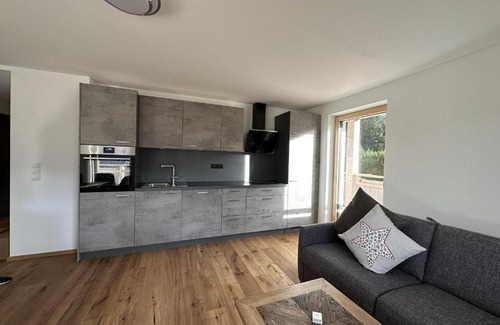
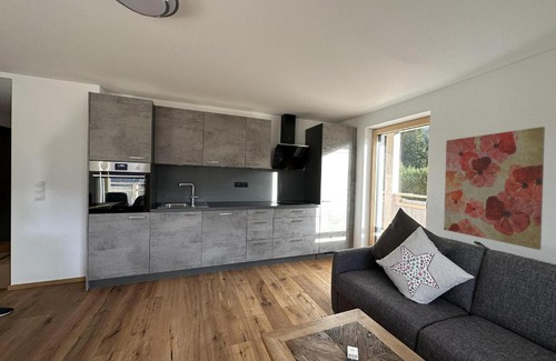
+ wall art [443,126,546,251]
